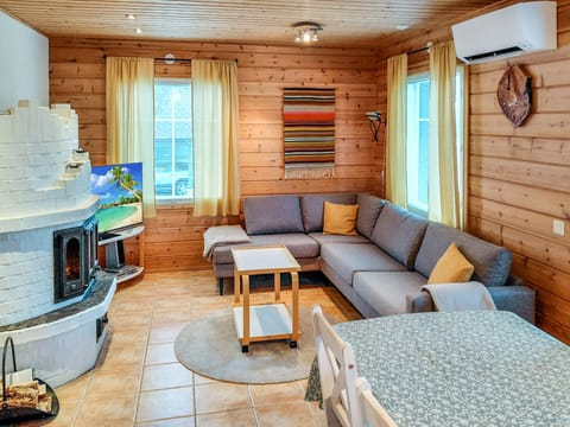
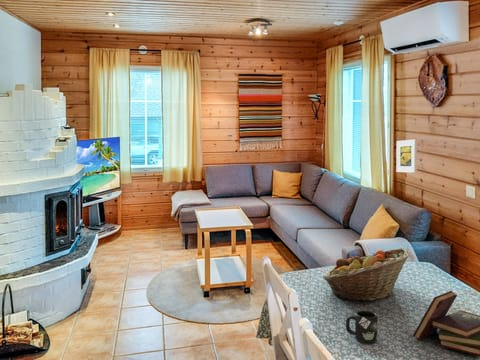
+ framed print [396,138,418,174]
+ mug [345,310,378,344]
+ fruit basket [322,247,411,302]
+ book [412,290,480,357]
